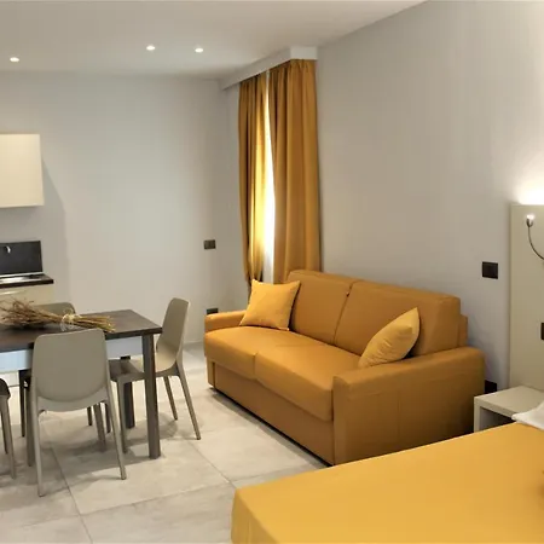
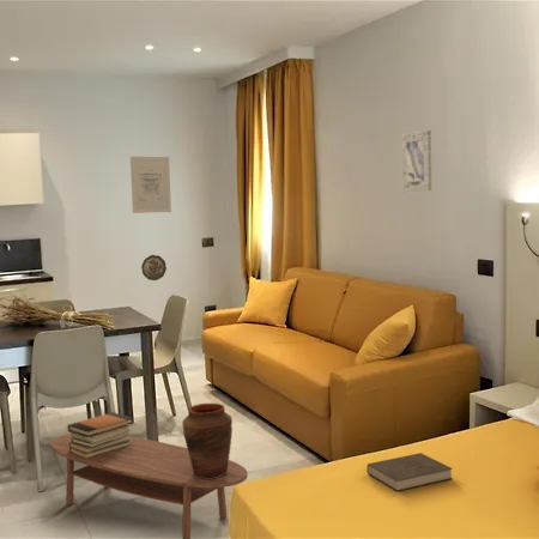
+ decorative plate [140,254,168,281]
+ coffee table [49,432,249,539]
+ wall art [401,129,432,193]
+ vase [181,402,234,479]
+ wall art [129,156,172,214]
+ book [365,452,453,492]
+ book stack [66,411,134,459]
